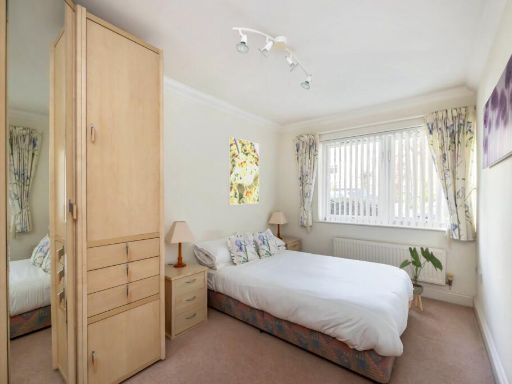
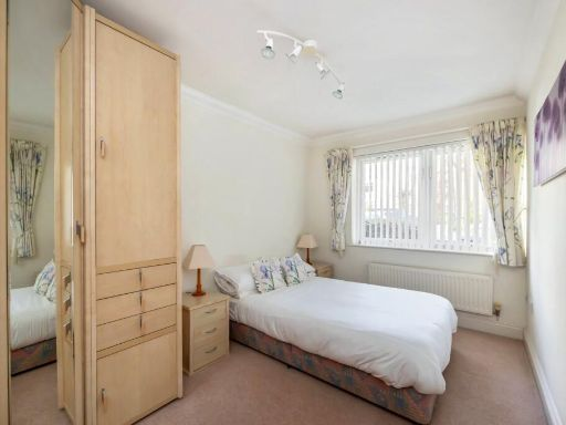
- house plant [398,246,444,312]
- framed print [227,136,260,206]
